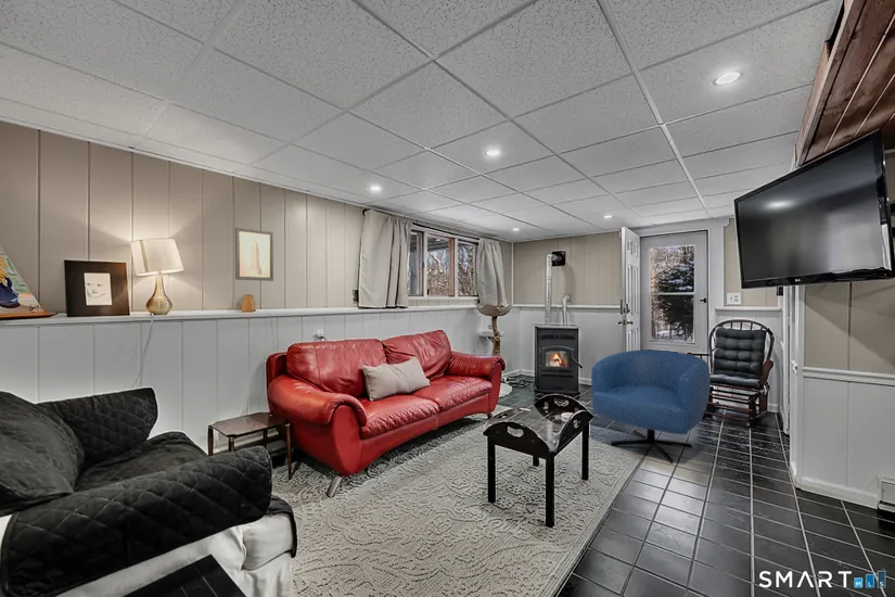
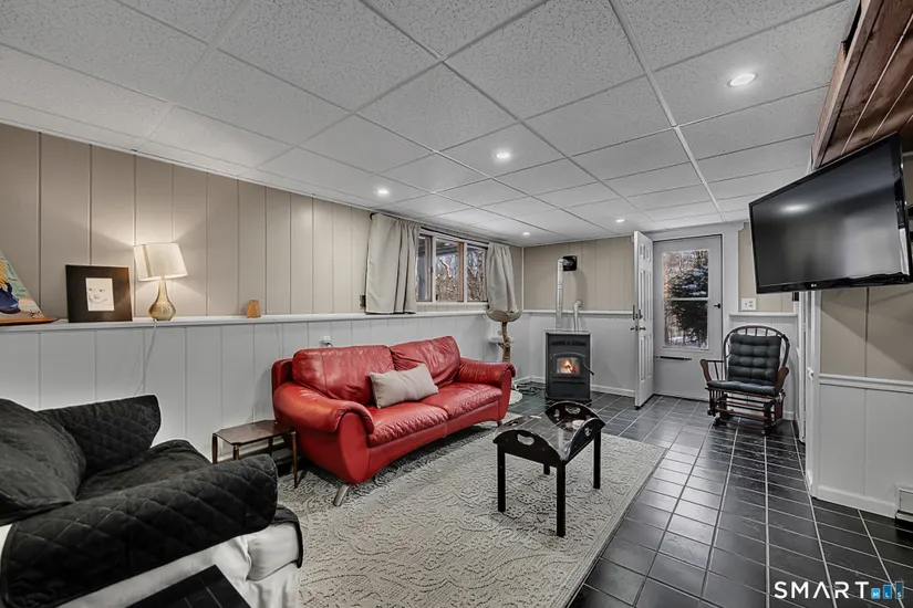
- wall art [234,227,274,282]
- armchair [590,348,712,465]
